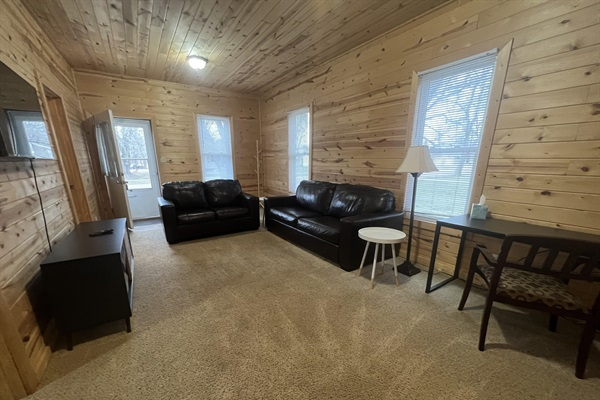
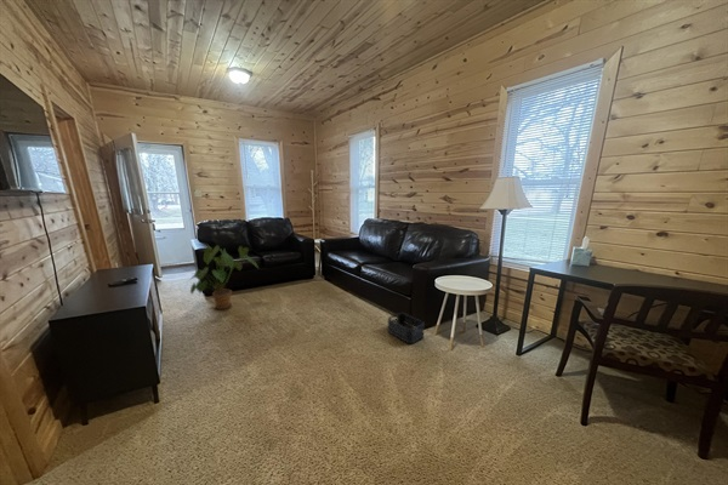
+ house plant [188,245,260,310]
+ storage bin [387,312,425,346]
